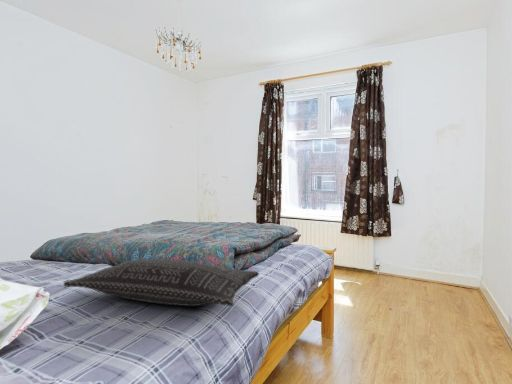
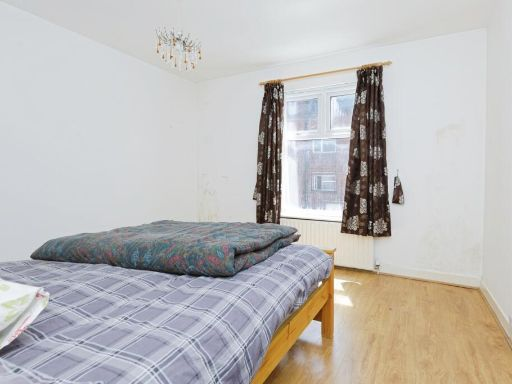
- pillow [63,258,260,307]
